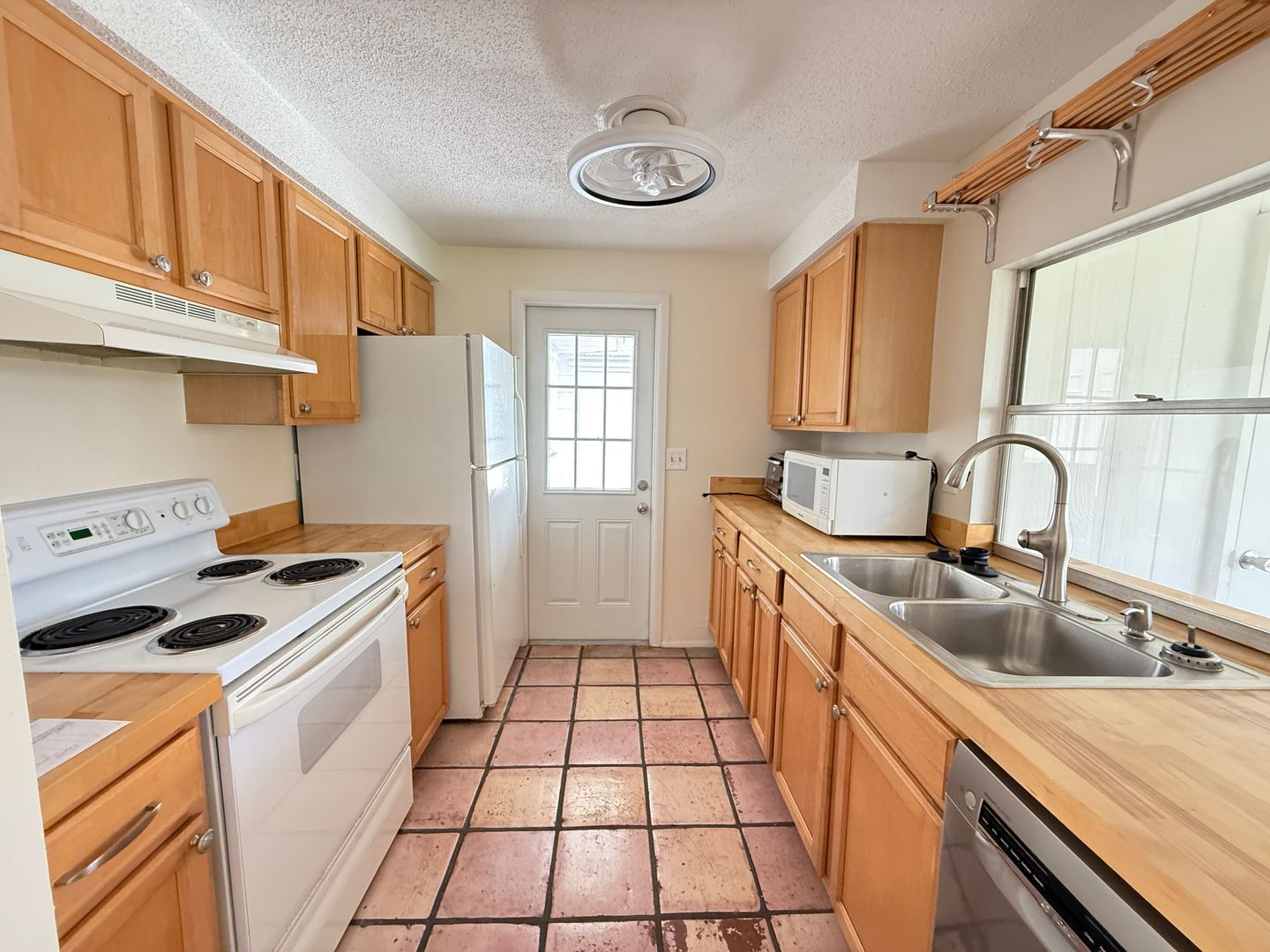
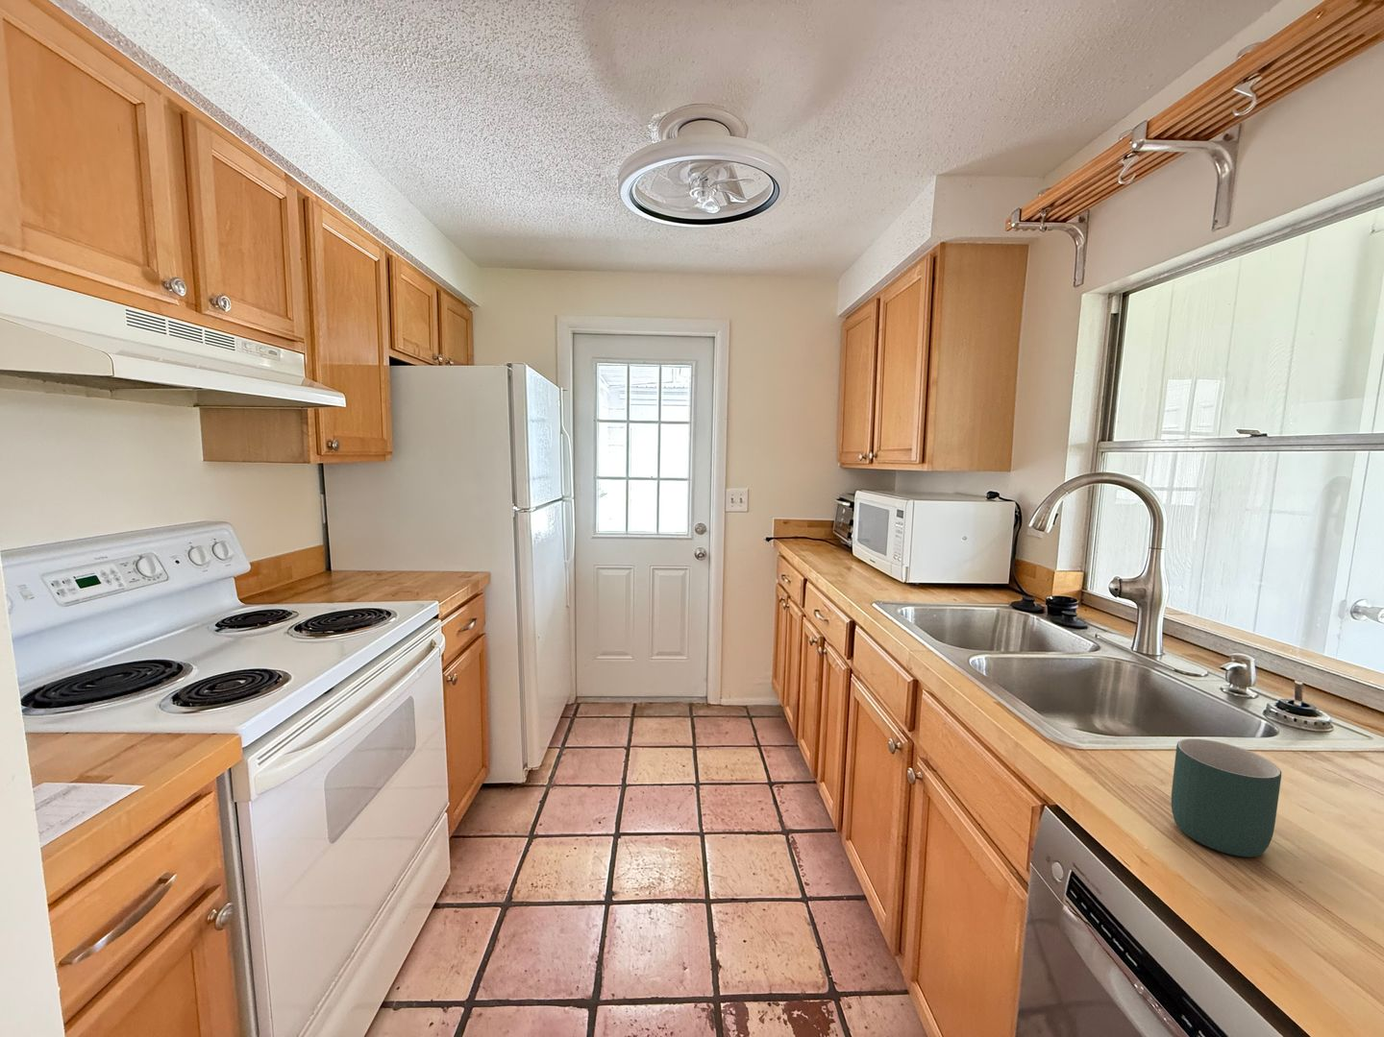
+ mug [1170,737,1283,857]
